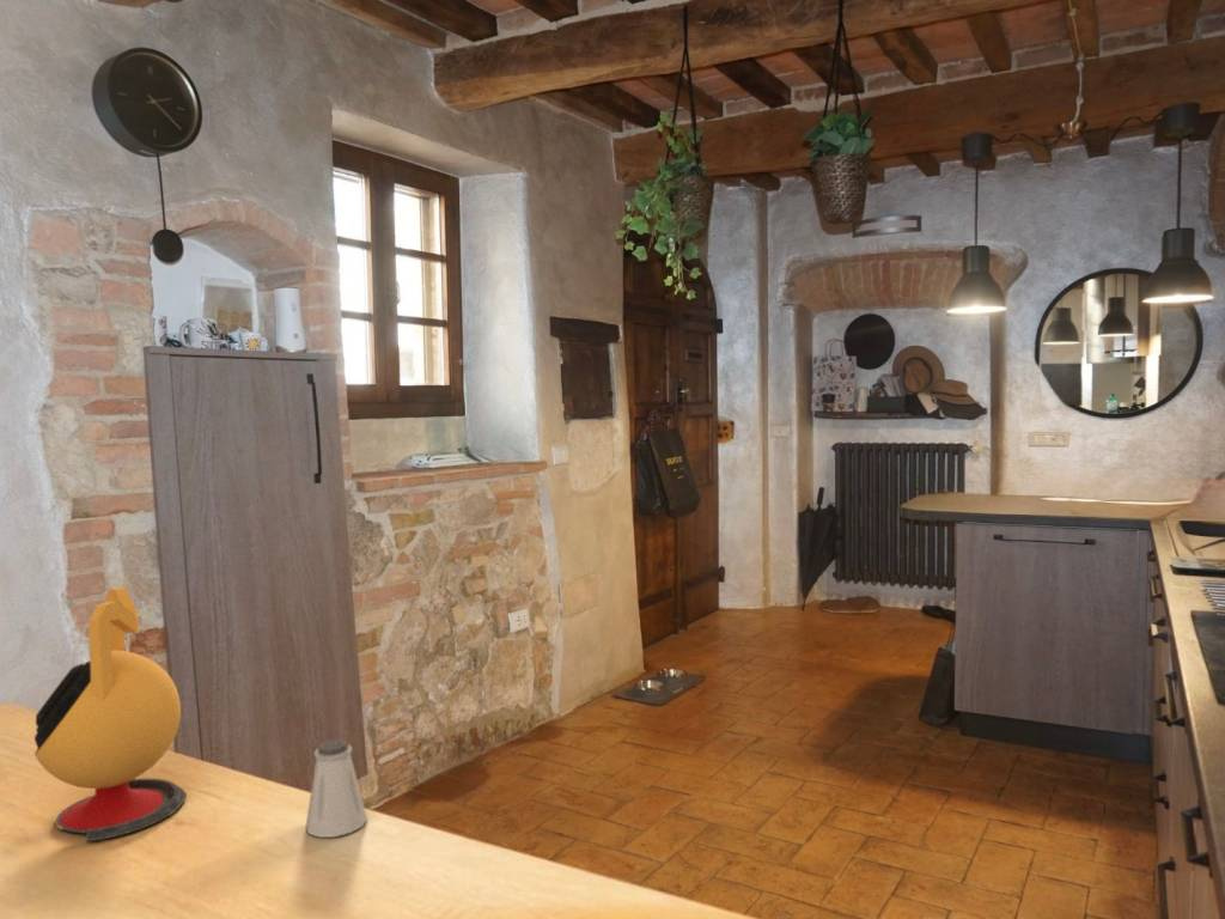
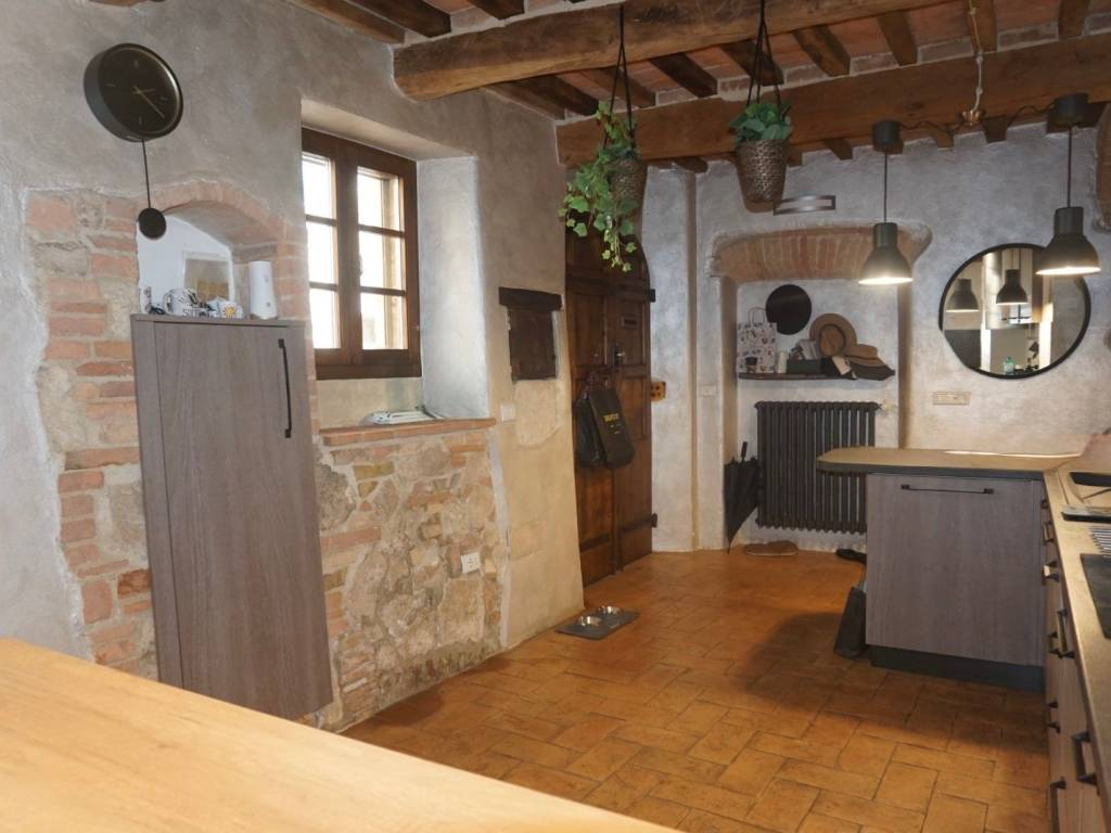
- kettle [33,586,187,842]
- saltshaker [304,738,368,839]
